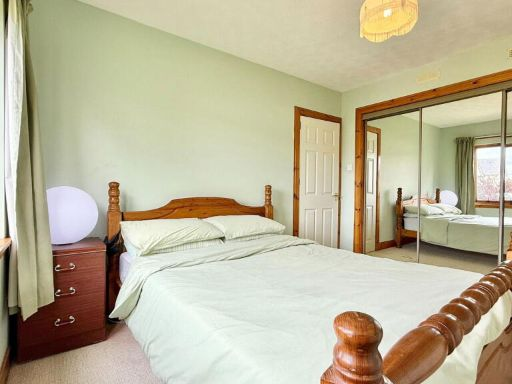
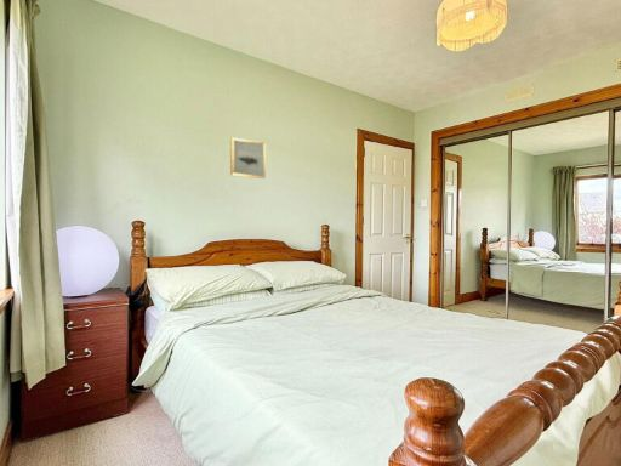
+ wall art [229,136,267,180]
